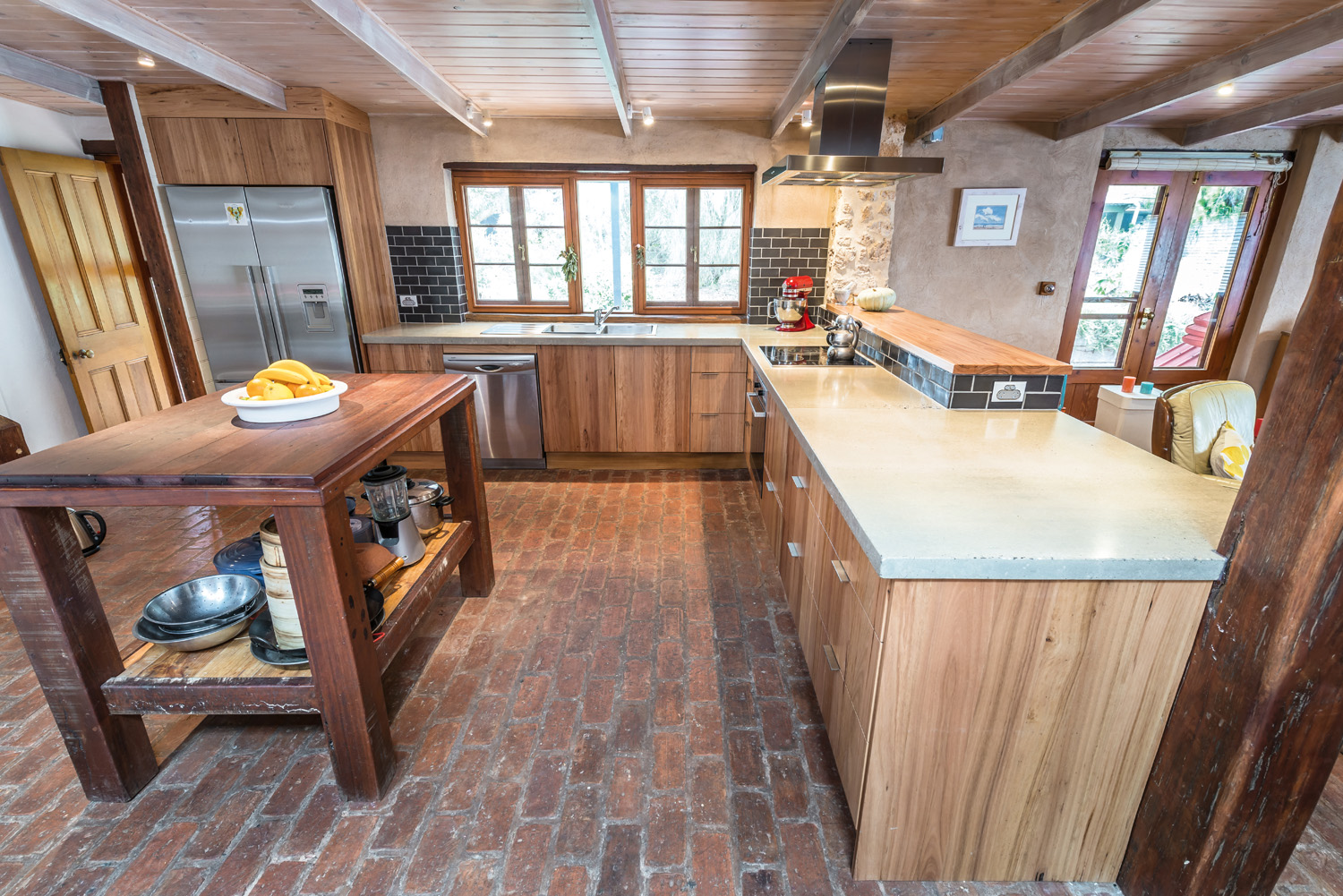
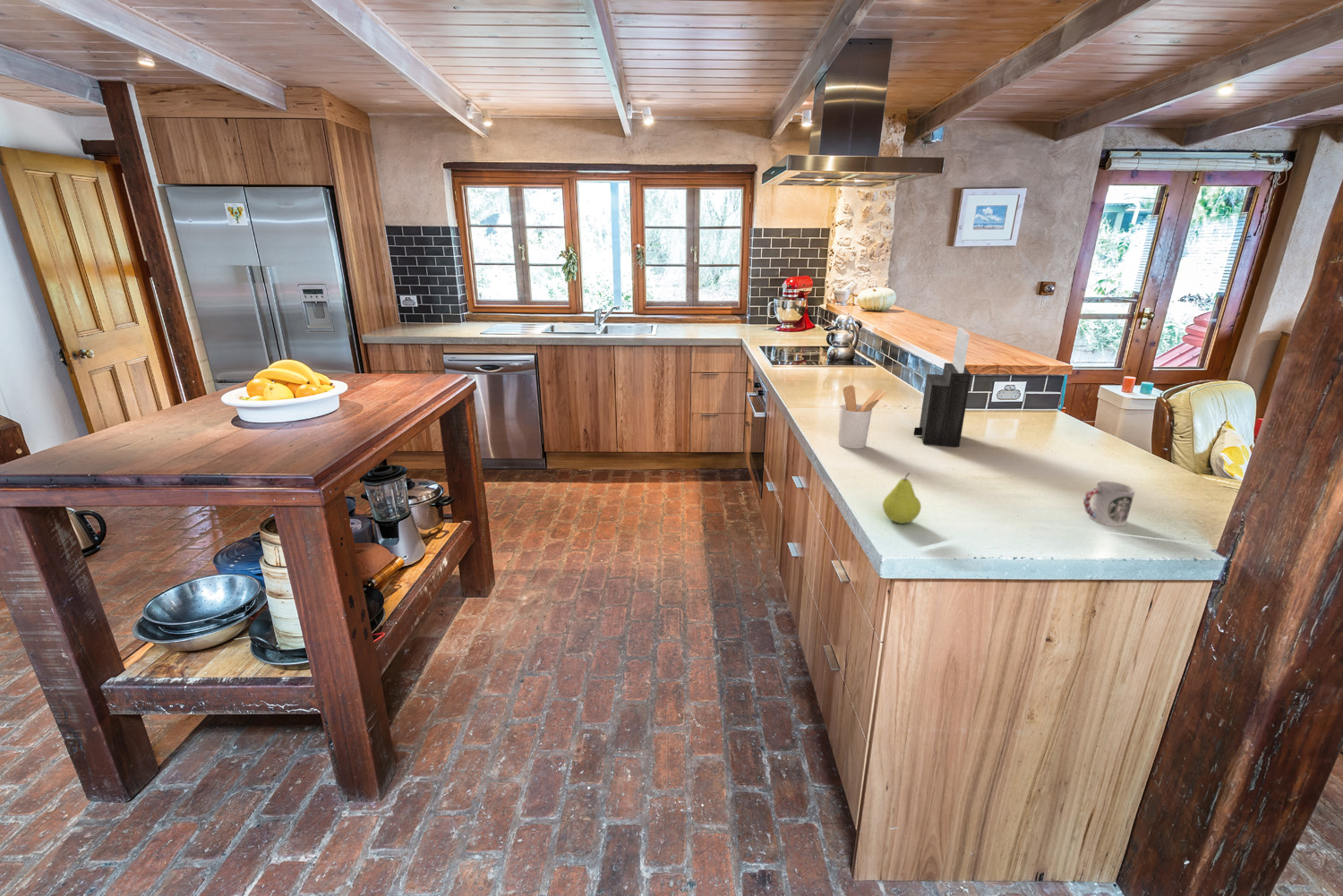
+ utensil holder [838,384,888,450]
+ fruit [882,472,922,525]
+ knife block [913,327,972,448]
+ cup [1082,481,1136,527]
